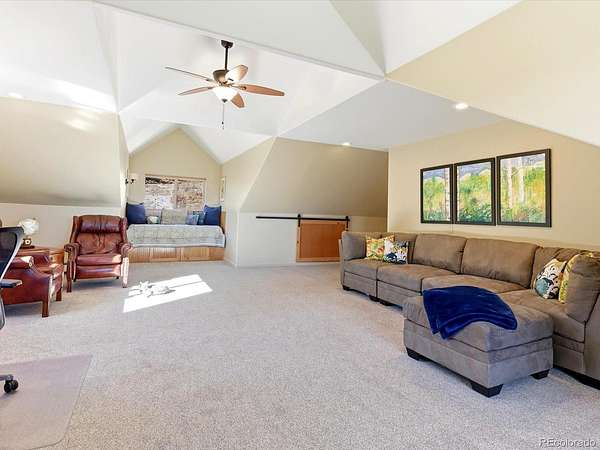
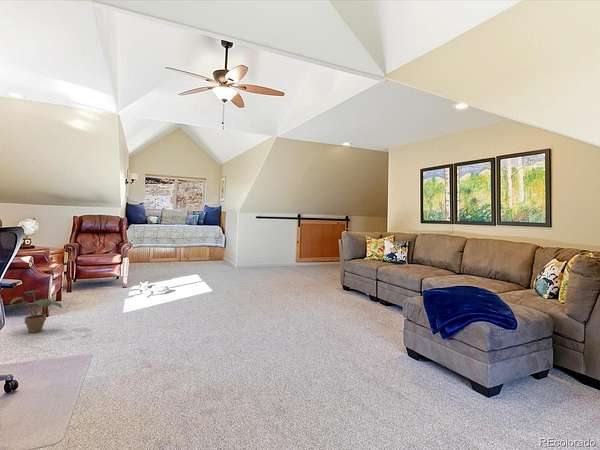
+ potted plant [10,289,63,334]
